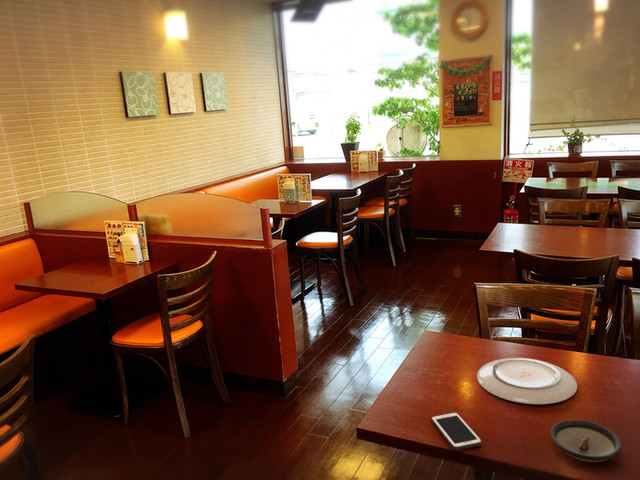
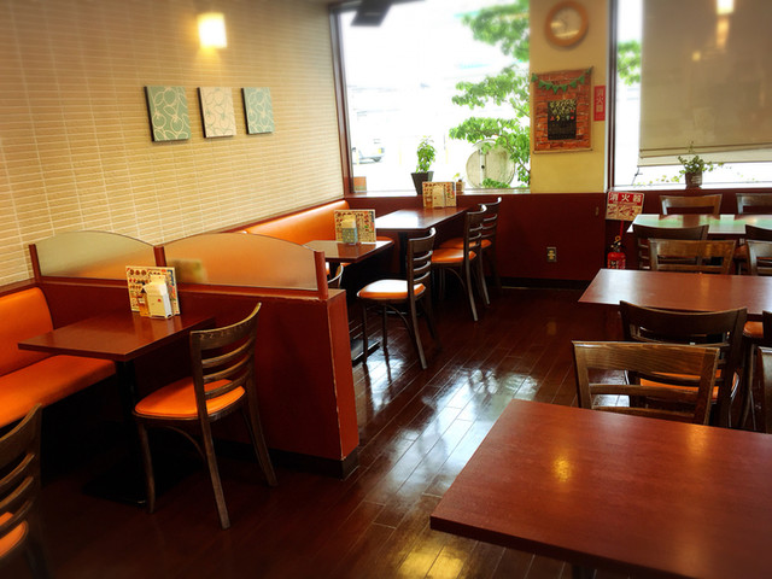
- saucer [550,419,622,463]
- plate [476,357,578,405]
- cell phone [430,411,483,451]
